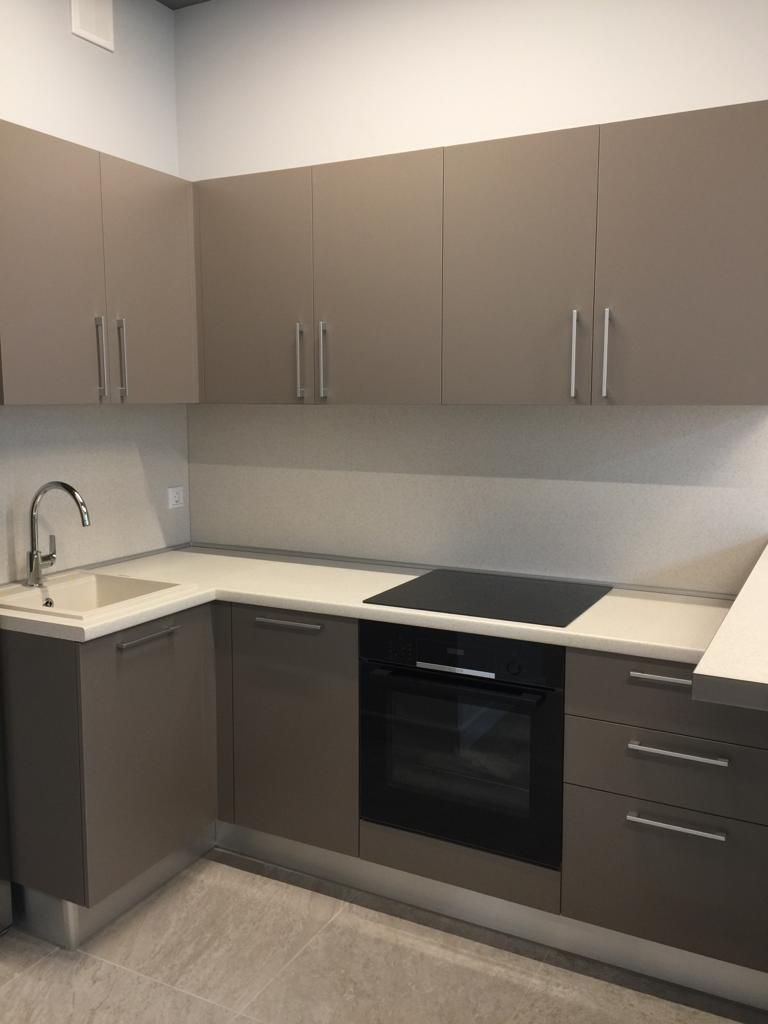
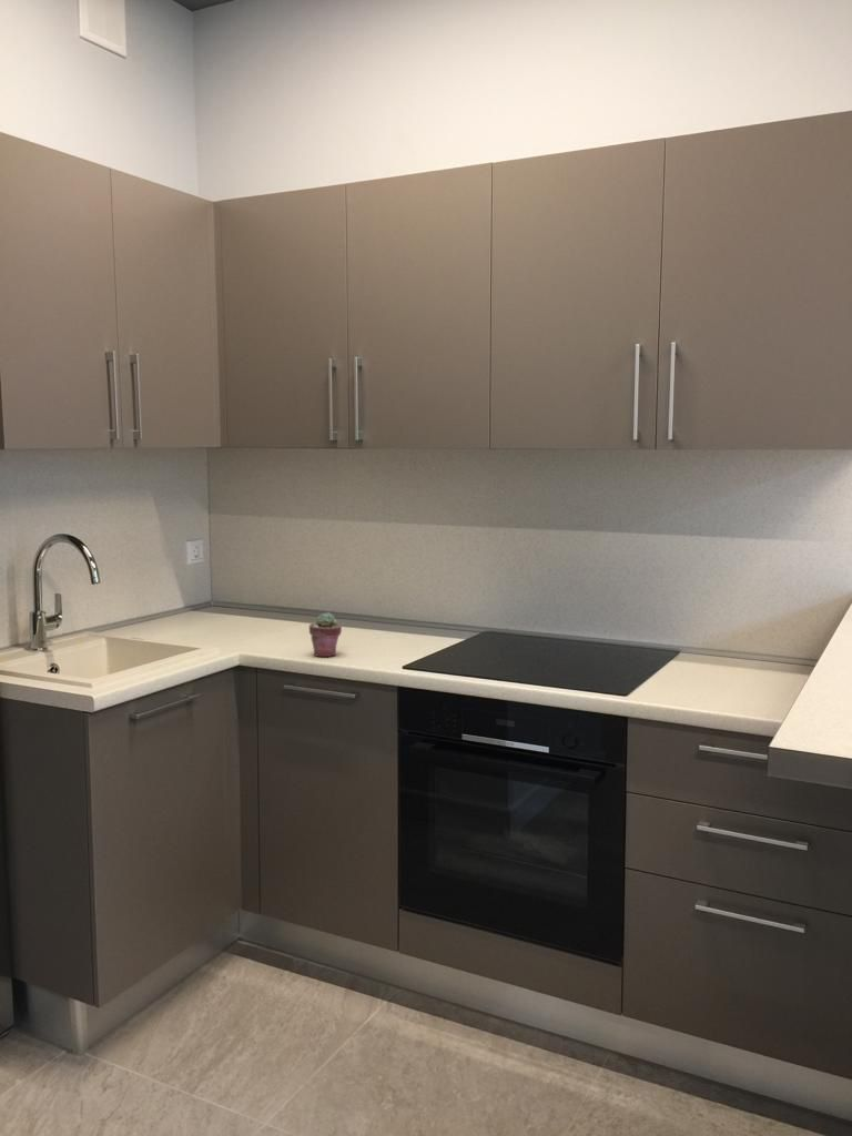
+ potted succulent [308,611,343,658]
